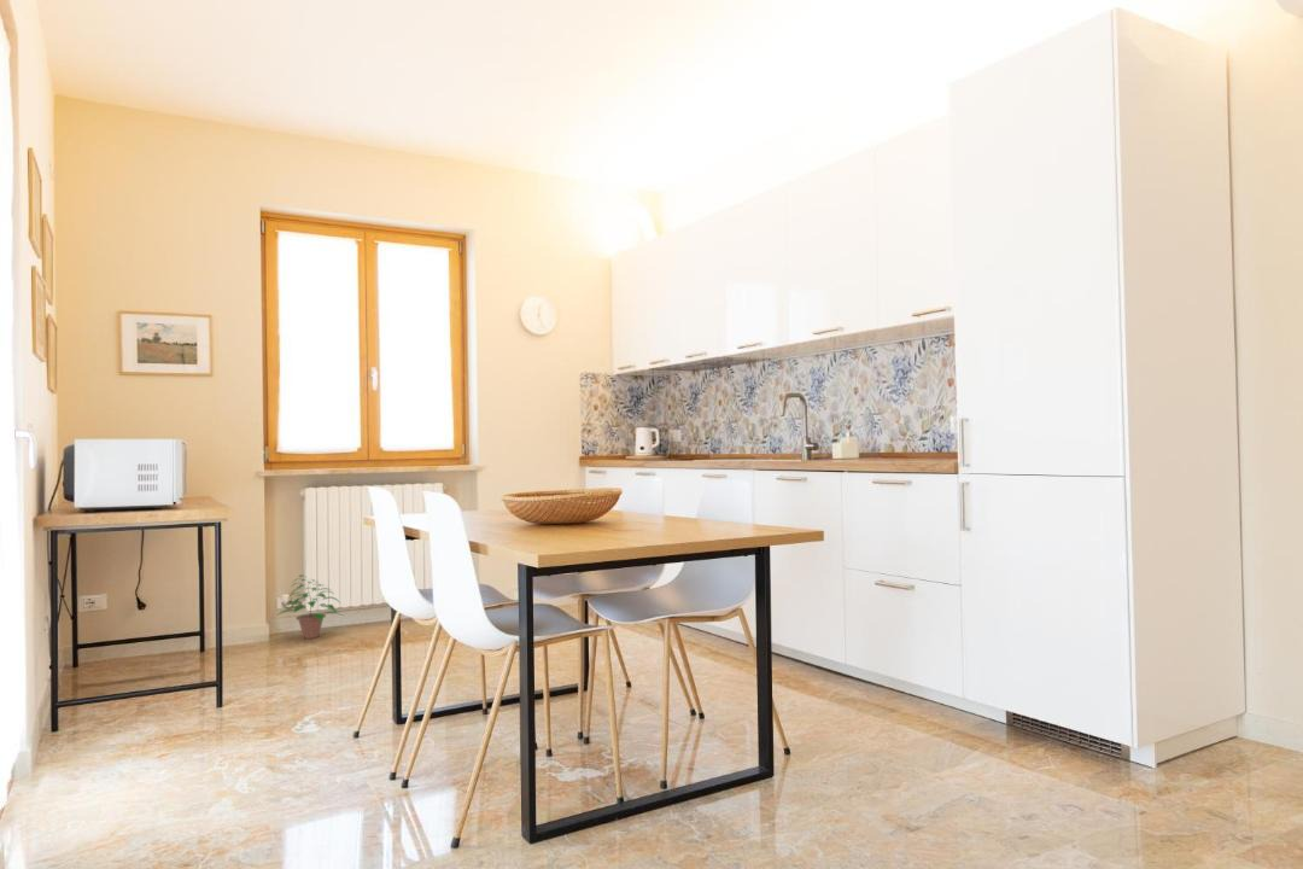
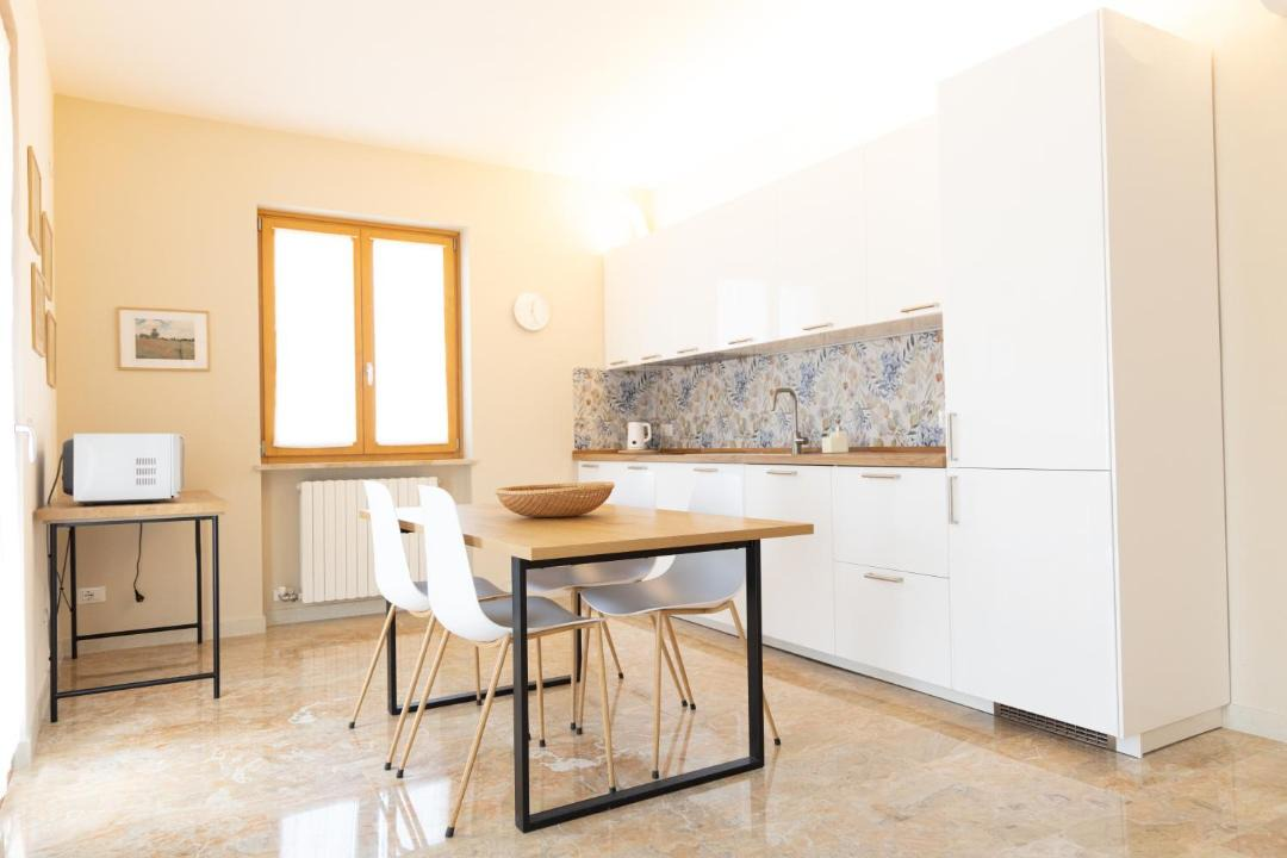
- potted plant [276,573,344,640]
